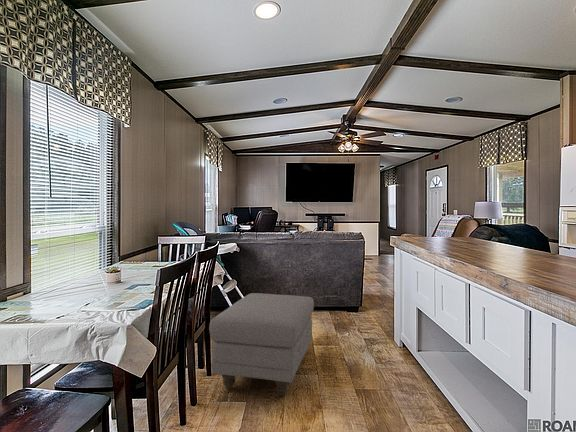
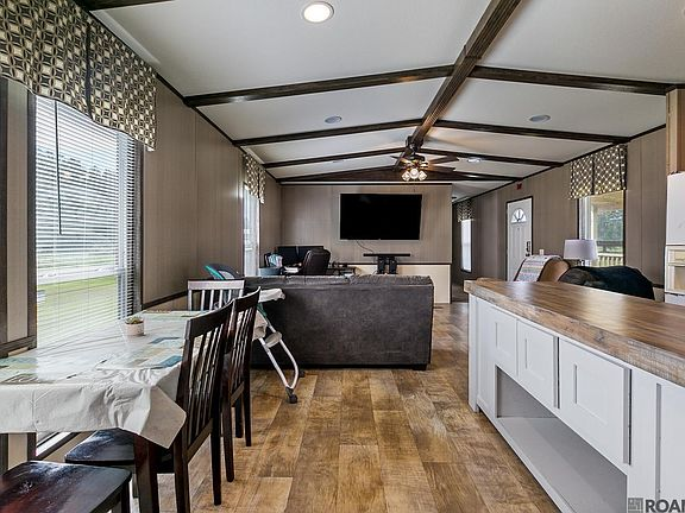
- ottoman [208,292,315,397]
